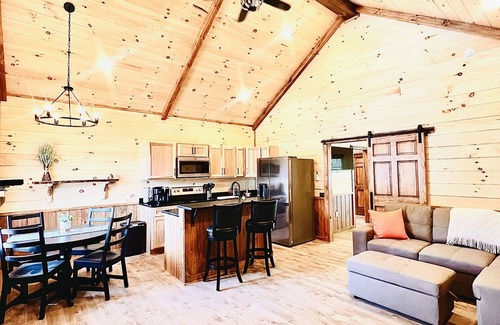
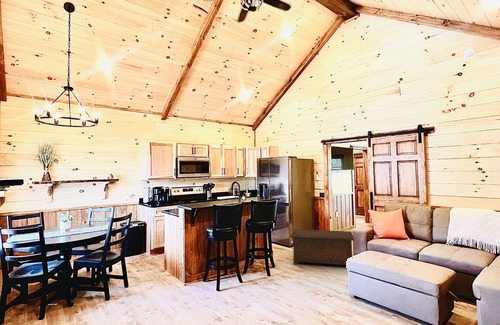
+ cabinet [289,228,355,266]
